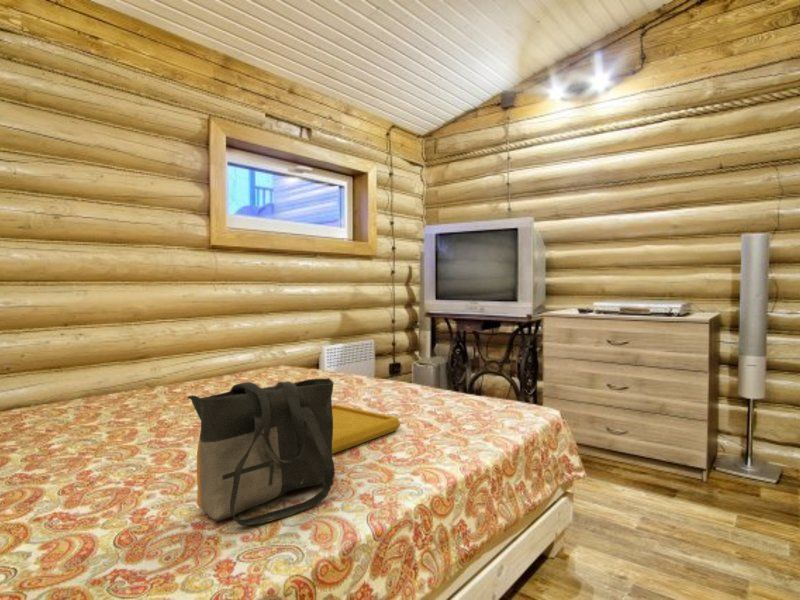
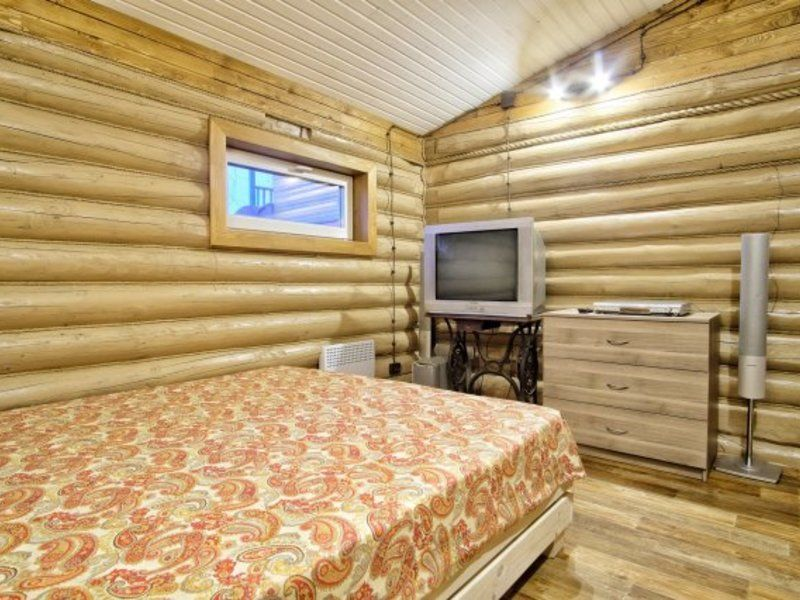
- serving tray [332,403,401,455]
- tote bag [187,377,336,526]
